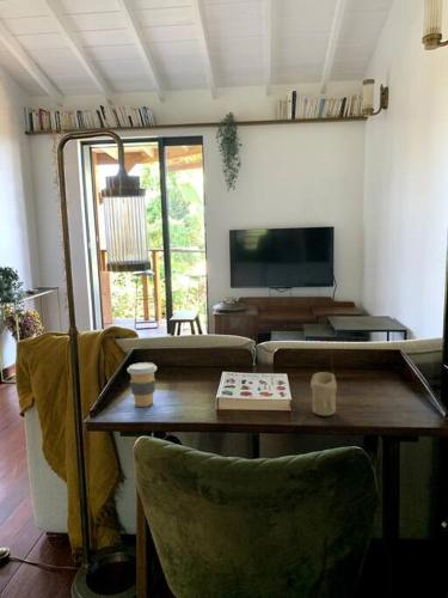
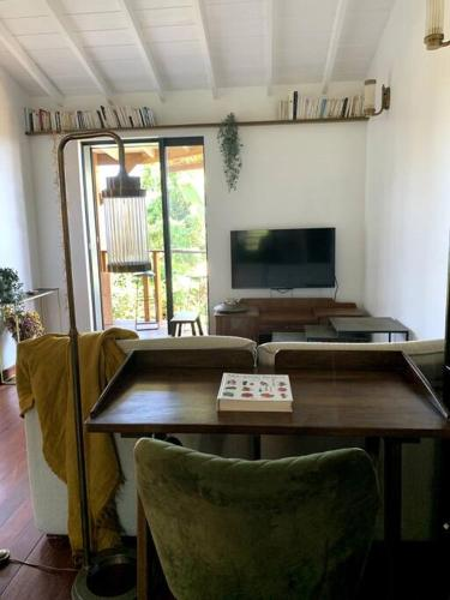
- candle [309,371,338,416]
- coffee cup [127,361,158,408]
